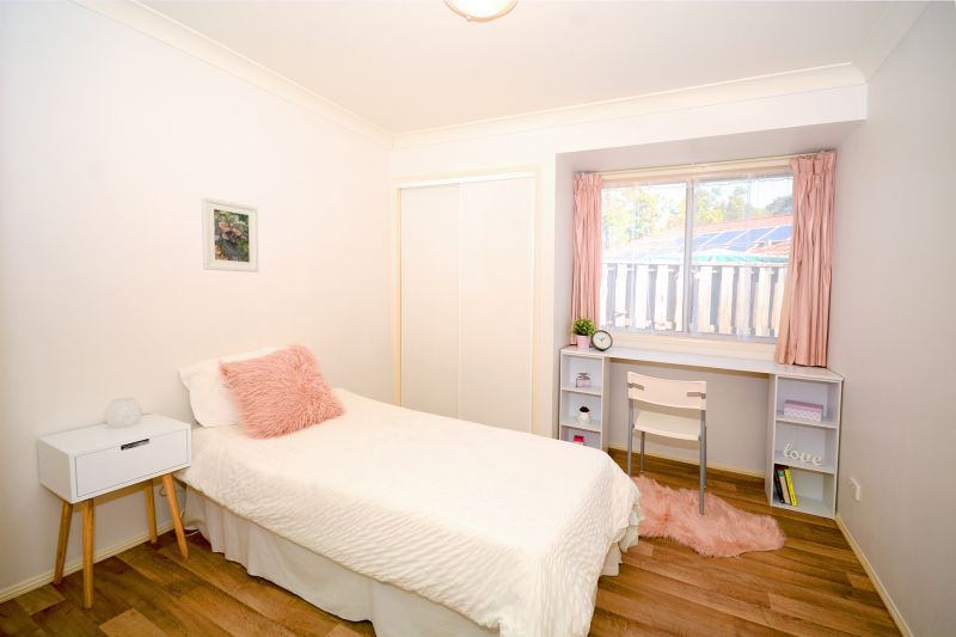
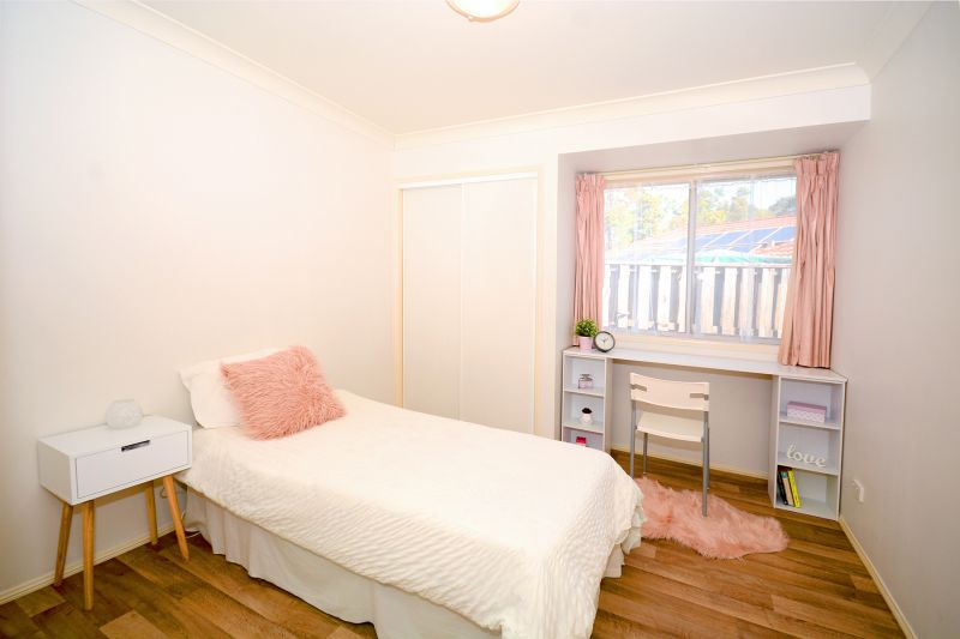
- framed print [201,196,259,274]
